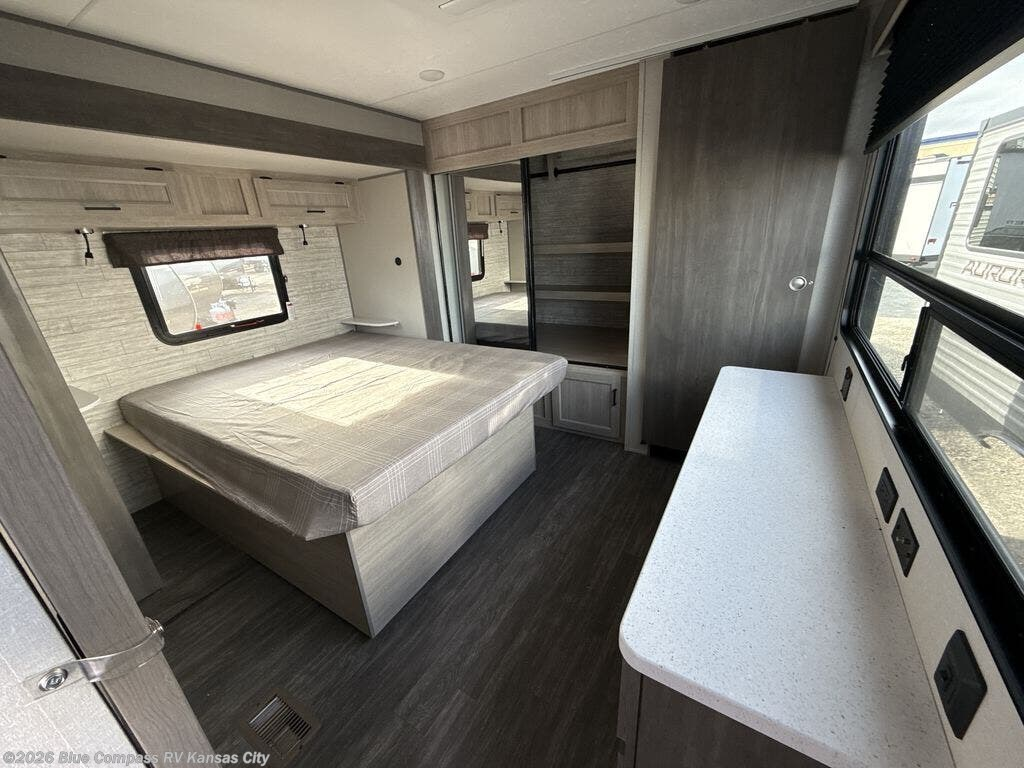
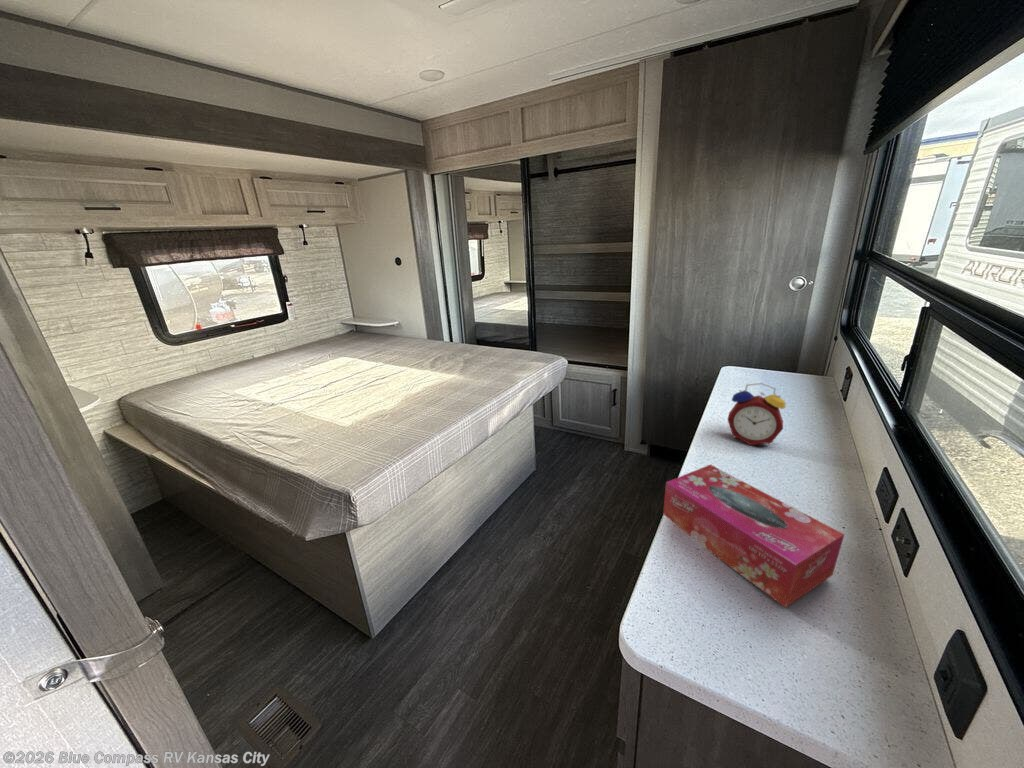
+ tissue box [662,463,845,609]
+ alarm clock [726,382,787,446]
